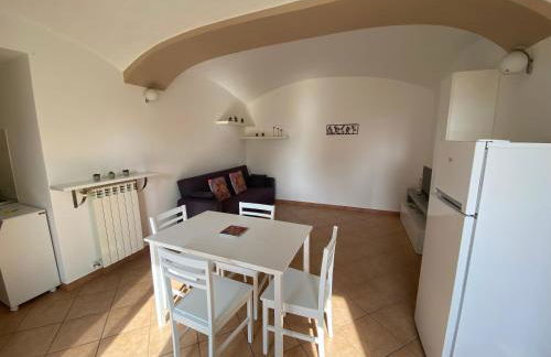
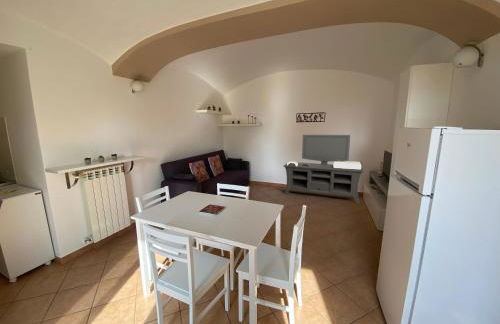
+ media console [283,134,365,204]
